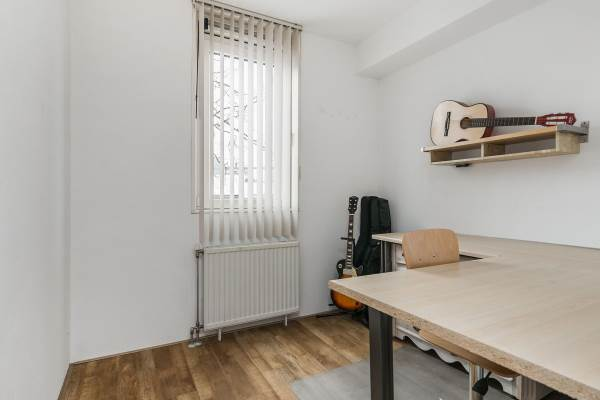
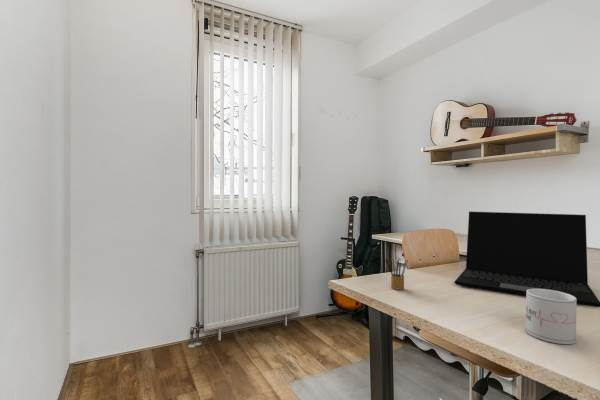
+ pencil box [384,257,409,291]
+ laptop [454,210,600,308]
+ mug [525,289,577,345]
